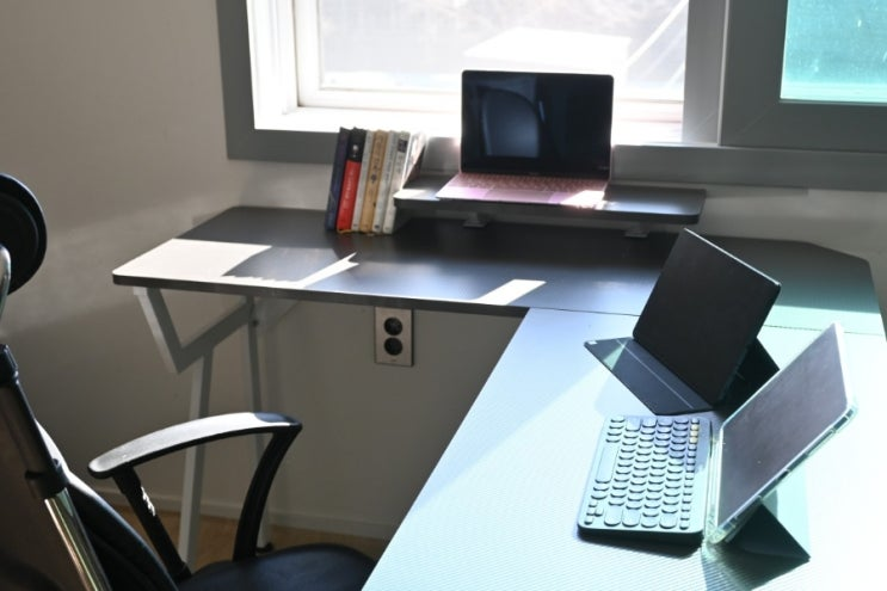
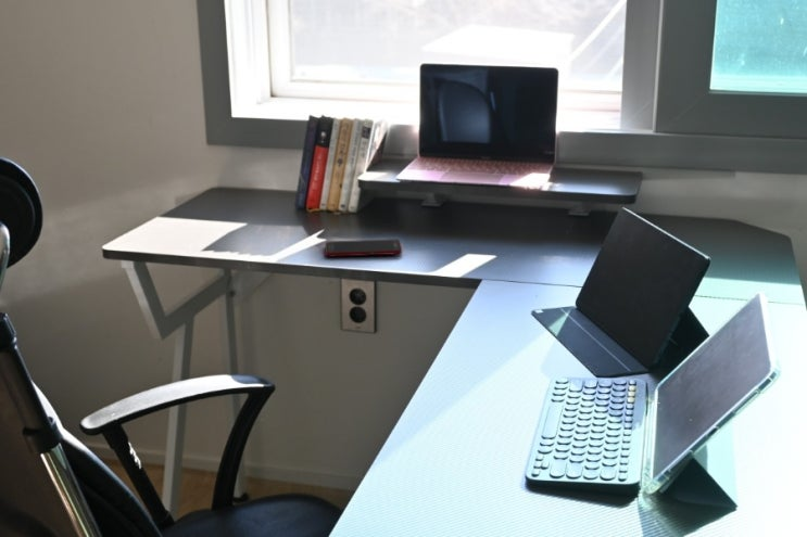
+ cell phone [324,239,403,258]
